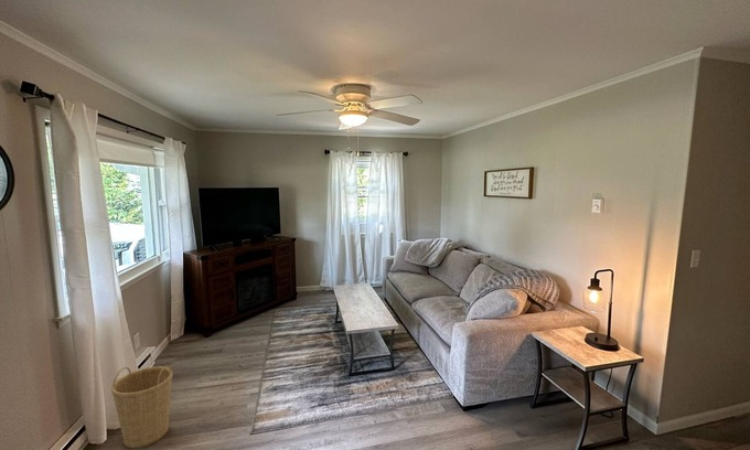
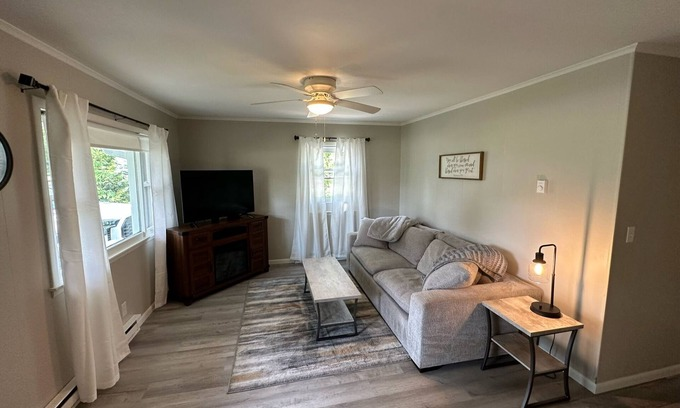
- basket [110,365,174,449]
